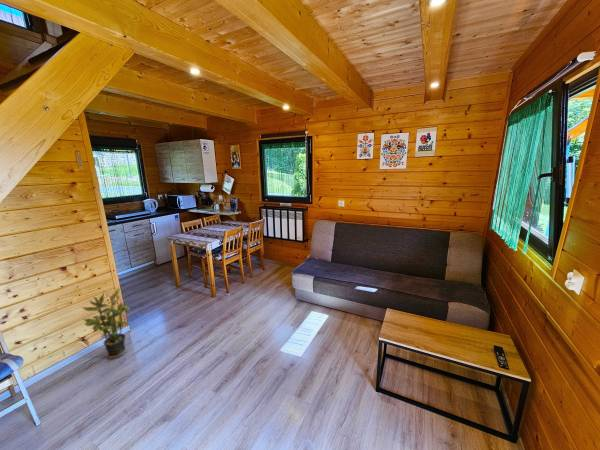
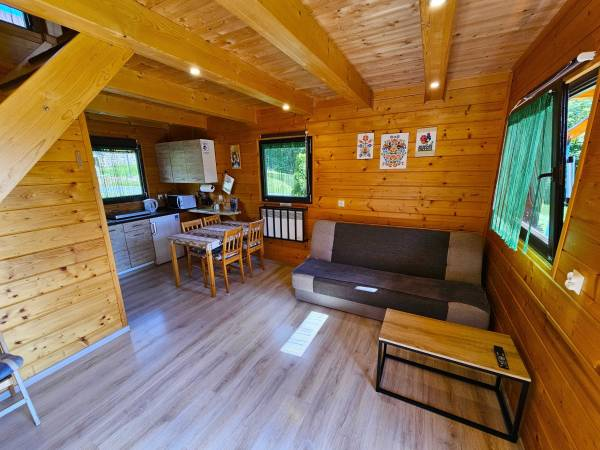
- potted plant [81,286,131,360]
